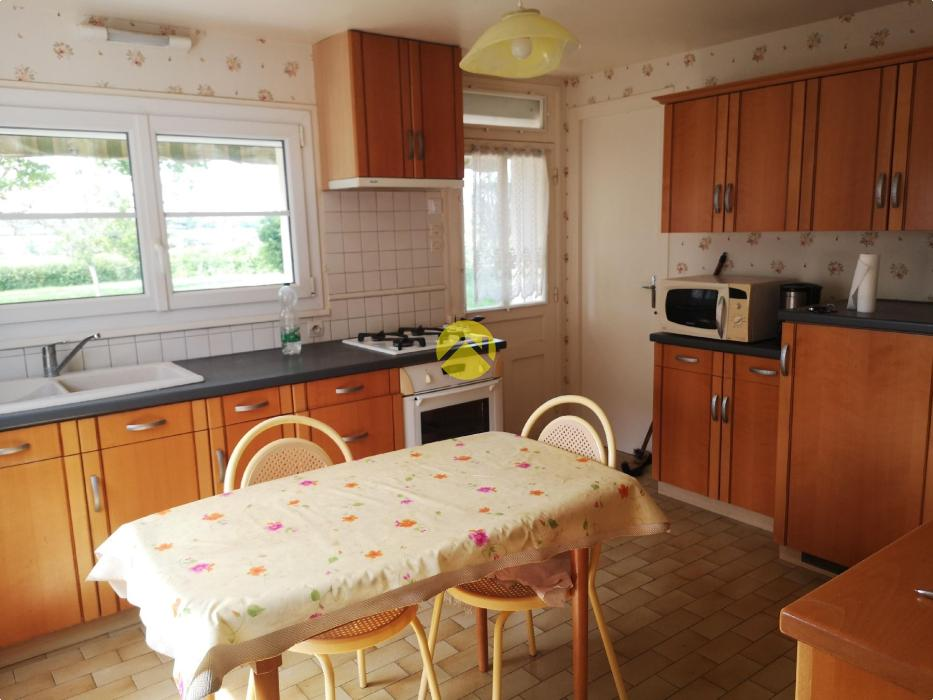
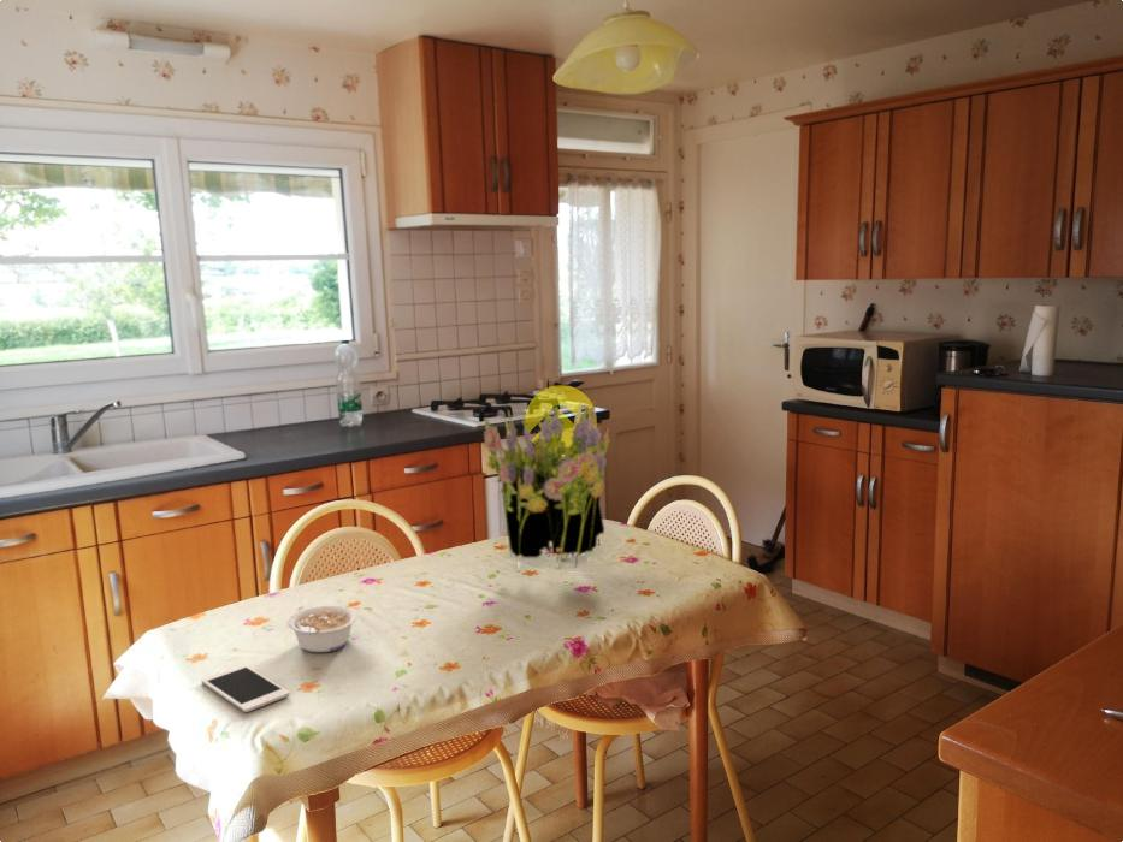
+ flower bouquet [481,399,611,570]
+ legume [286,604,359,653]
+ cell phone [201,664,291,713]
